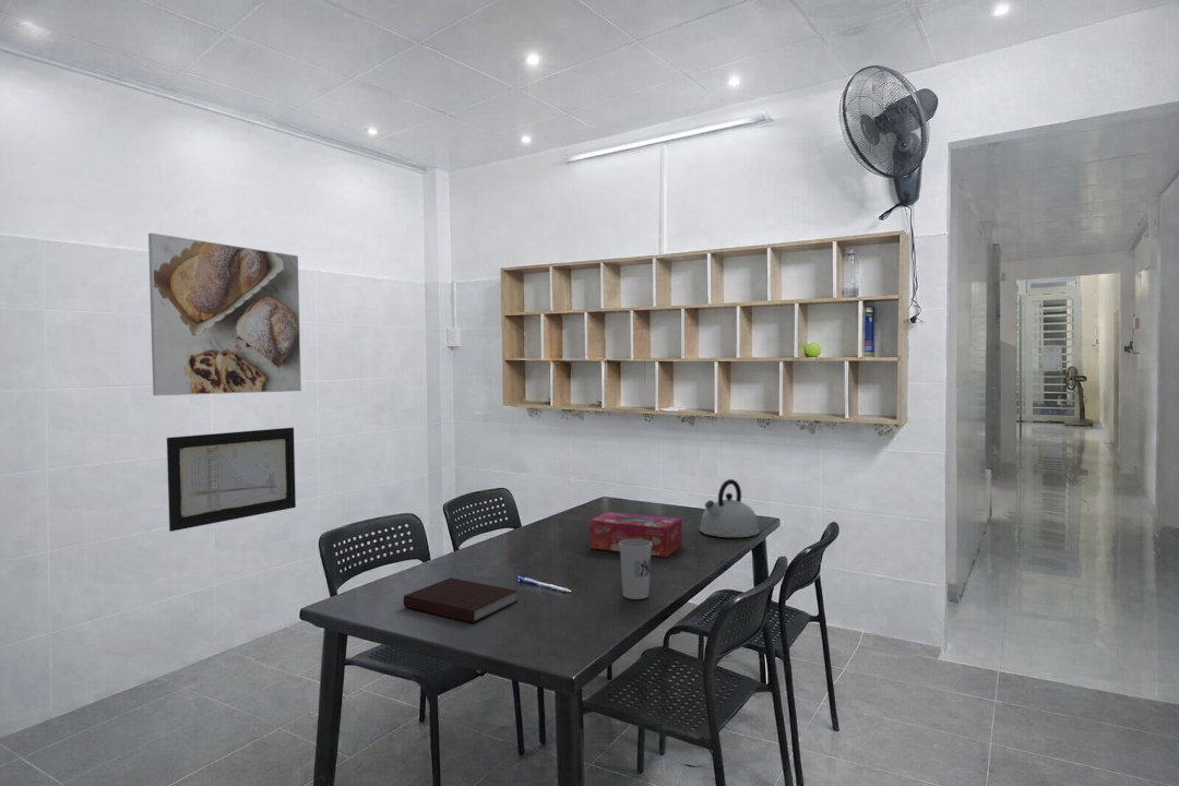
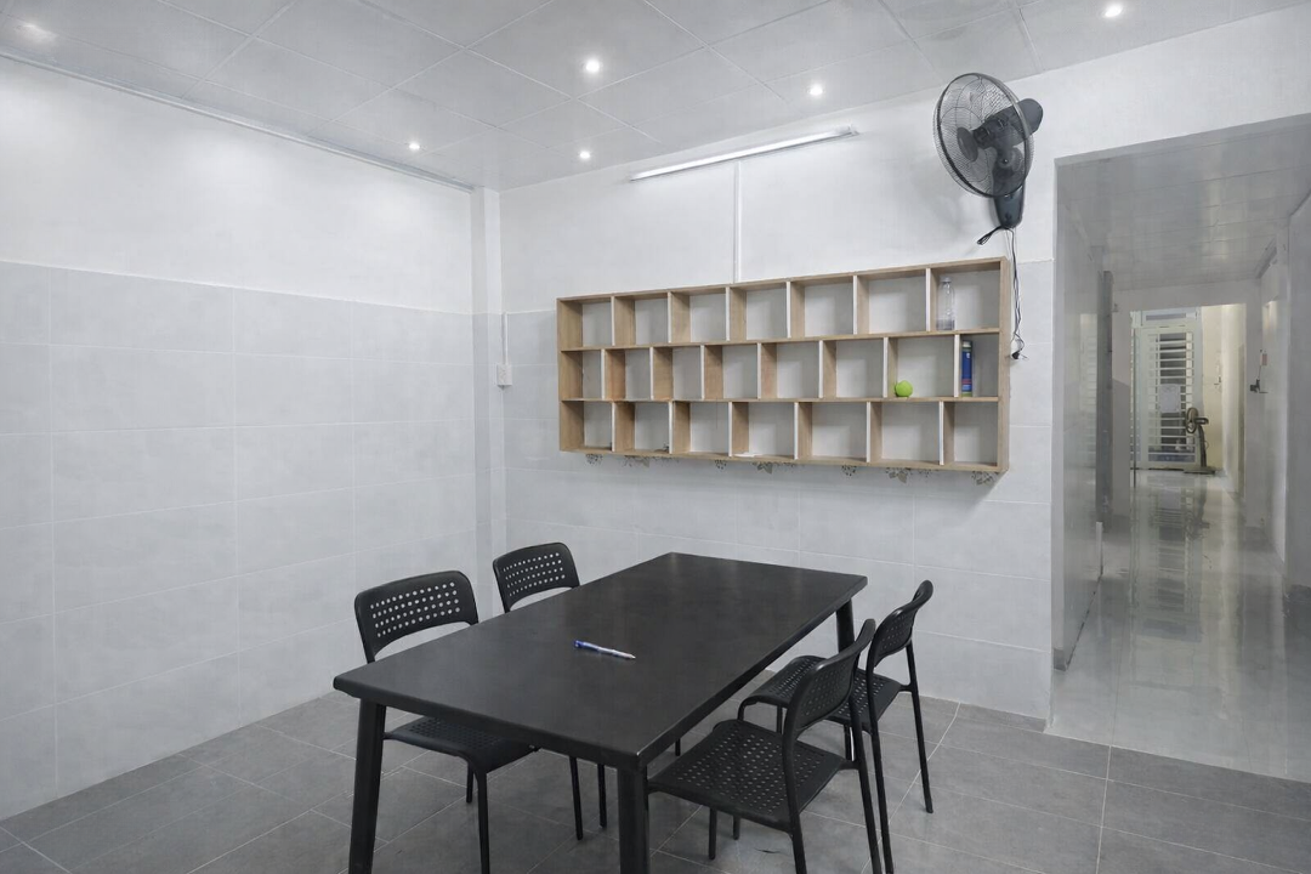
- tissue box [588,511,682,558]
- wall art [166,427,297,533]
- kettle [699,478,761,538]
- notebook [403,576,519,623]
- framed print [147,233,302,396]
- cup [619,539,652,600]
